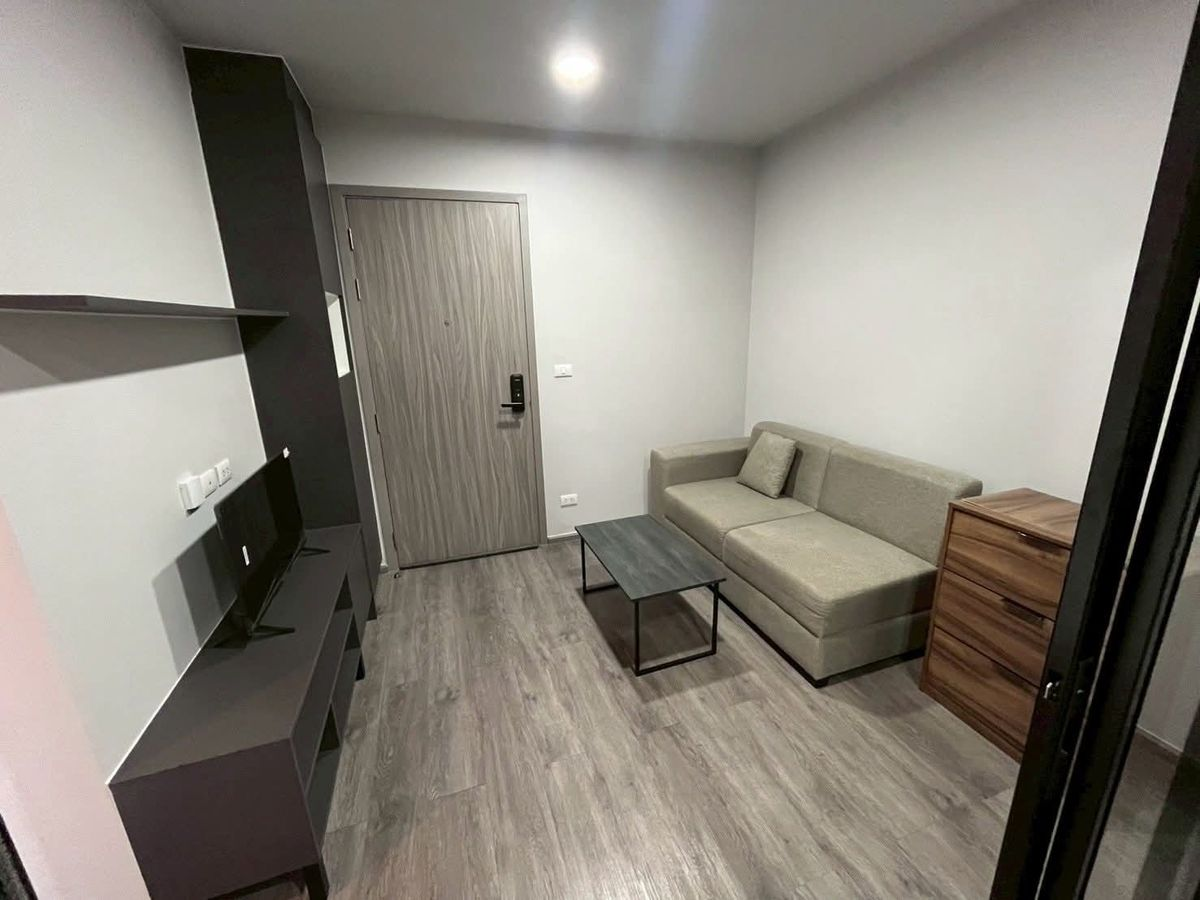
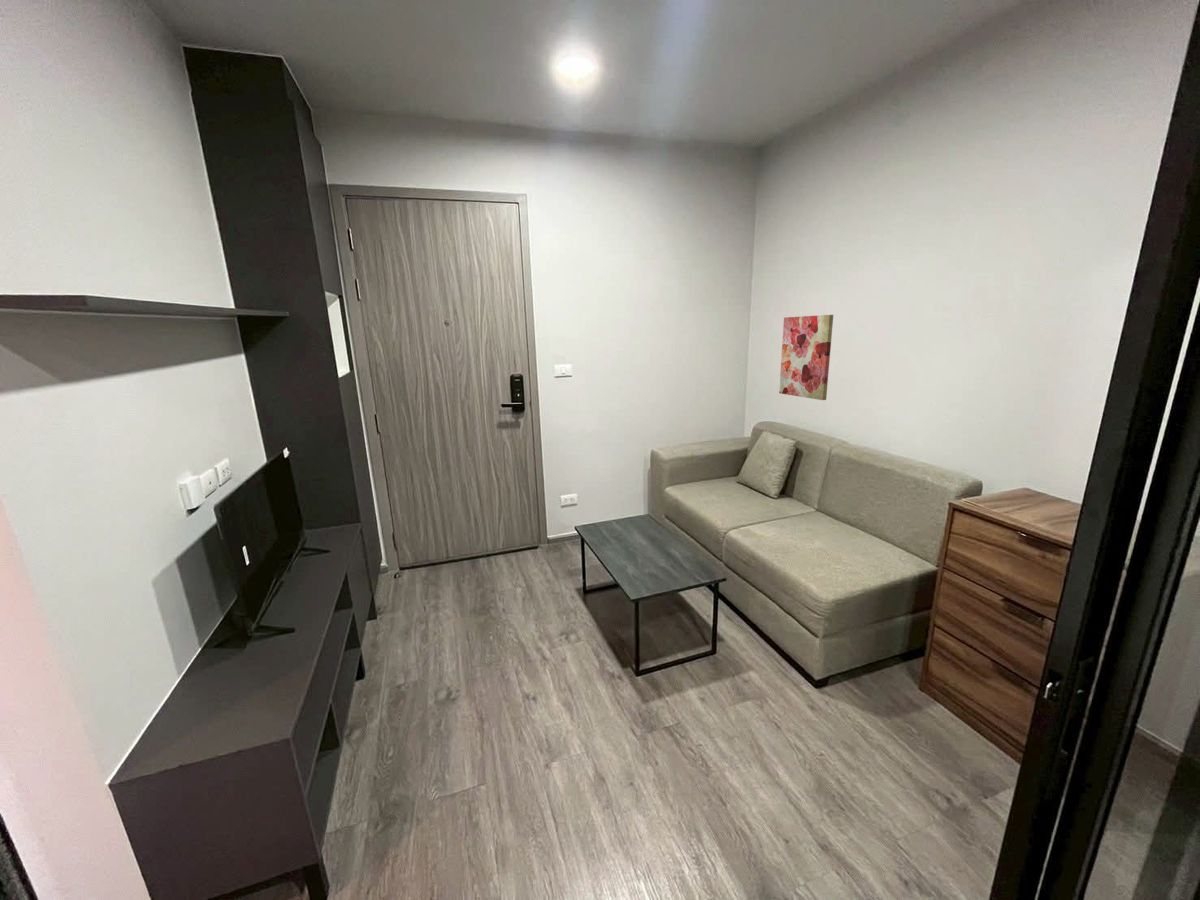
+ wall art [778,314,834,401]
